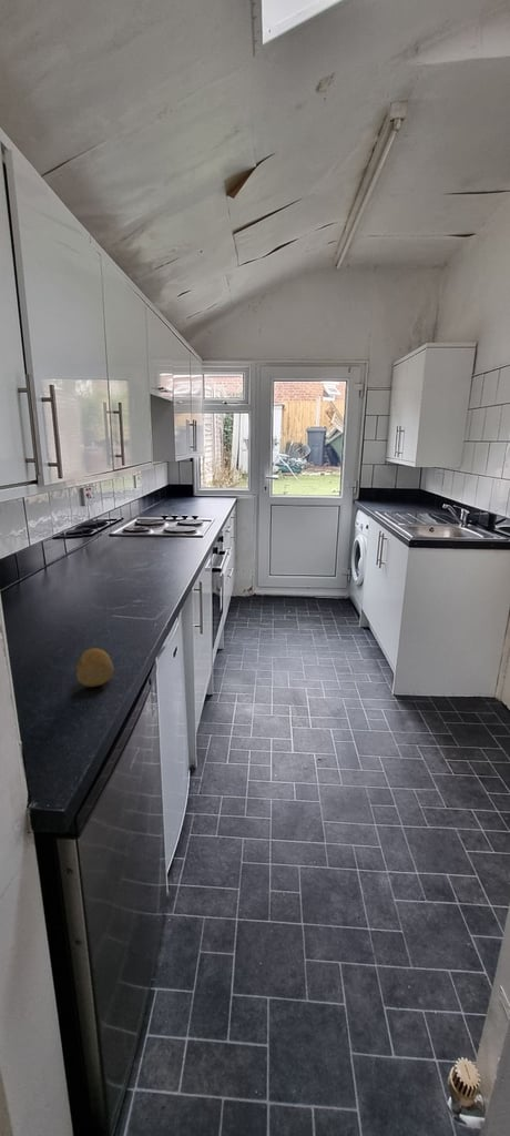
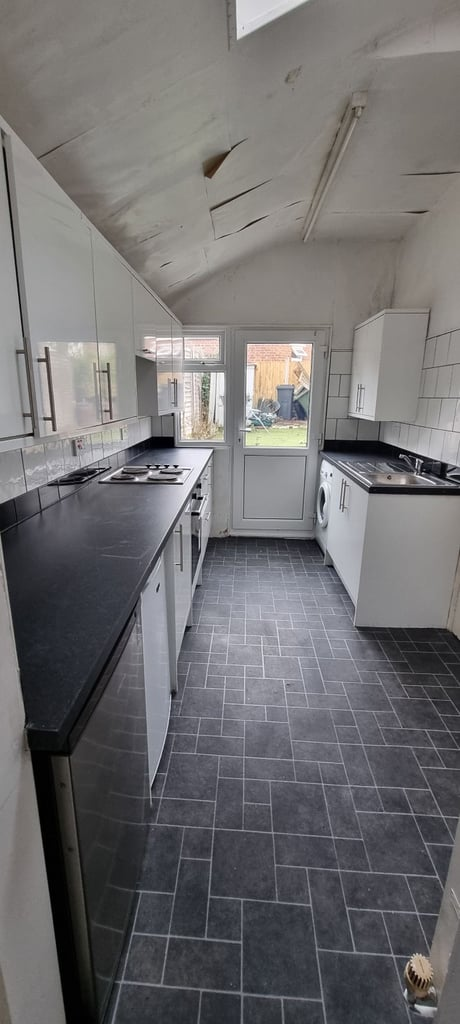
- fruit [75,647,114,688]
